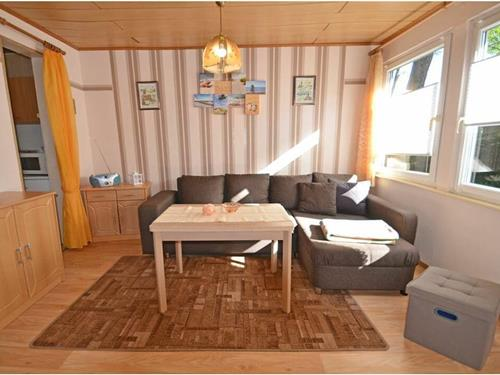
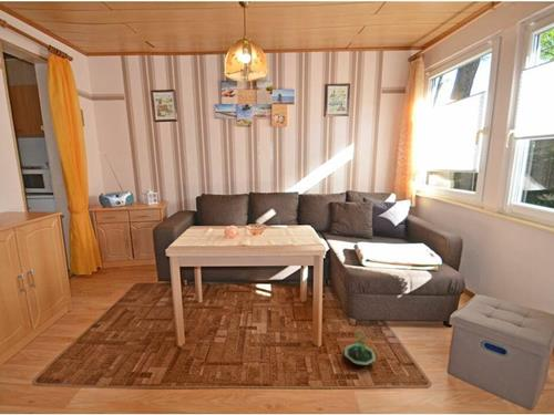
+ terrarium [343,331,377,366]
